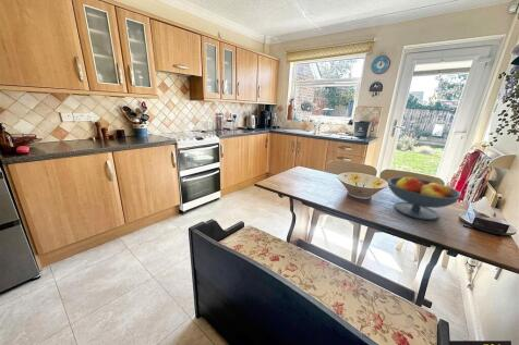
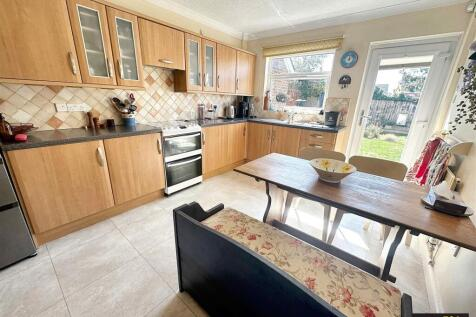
- fruit bowl [387,176,463,221]
